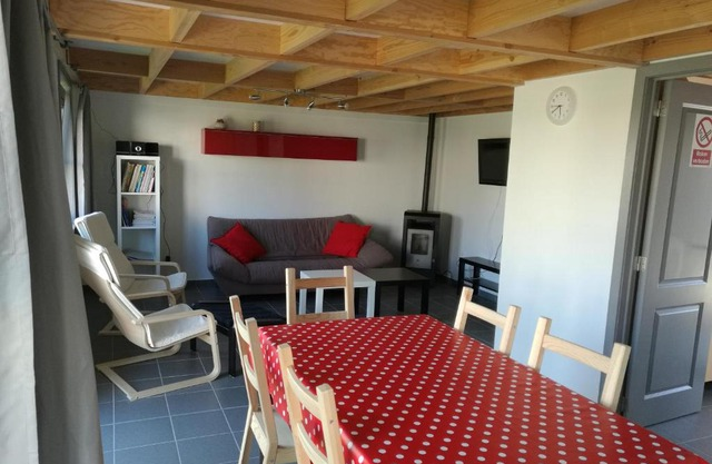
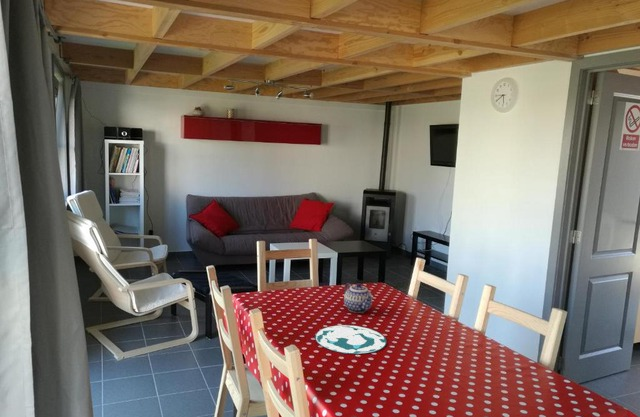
+ teapot [343,282,374,314]
+ plate [314,324,387,355]
